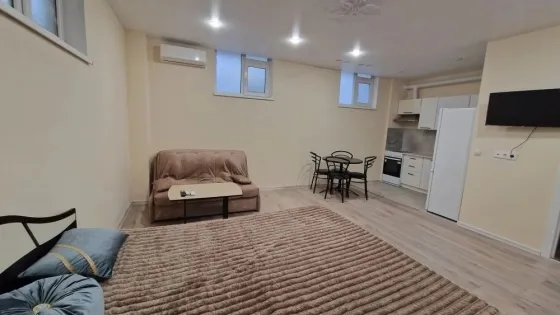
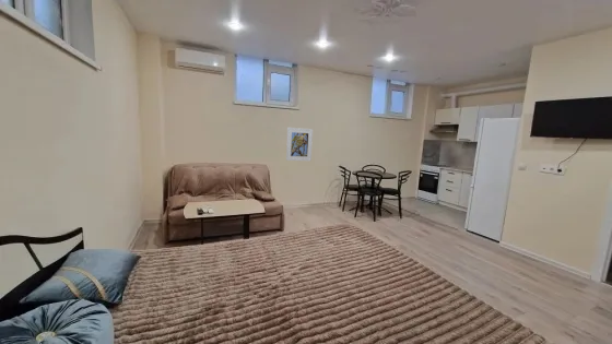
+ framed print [285,127,314,162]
